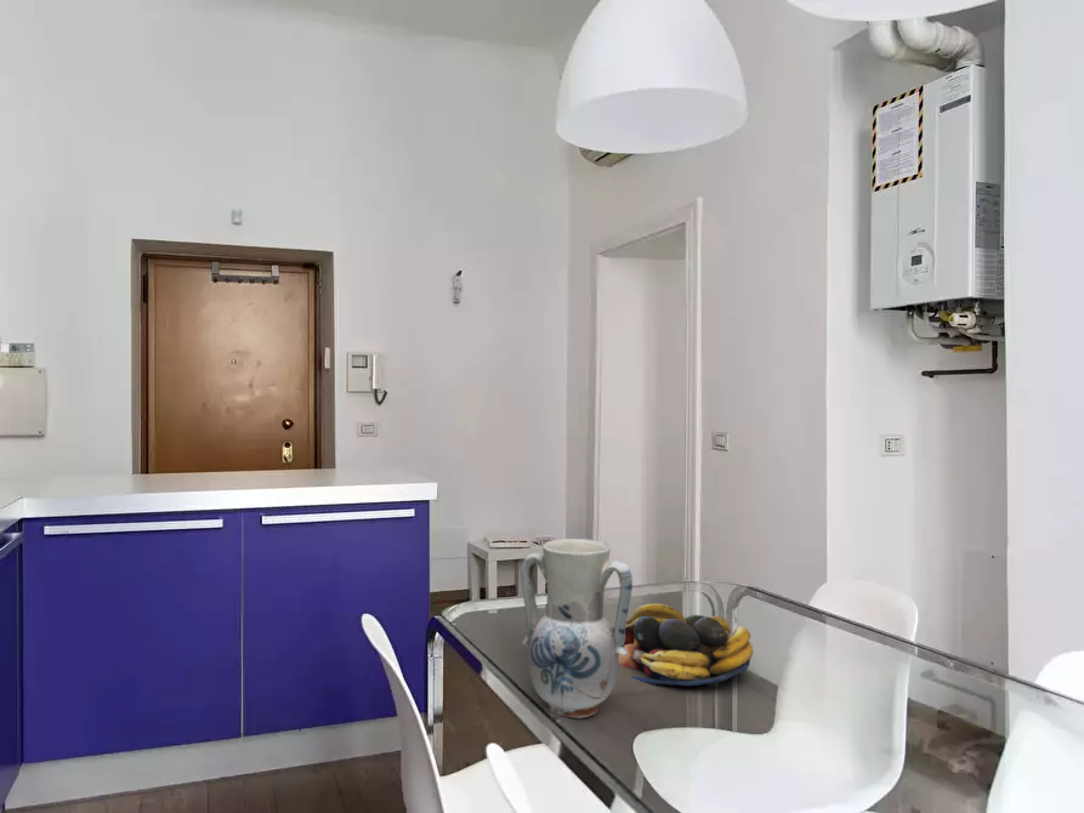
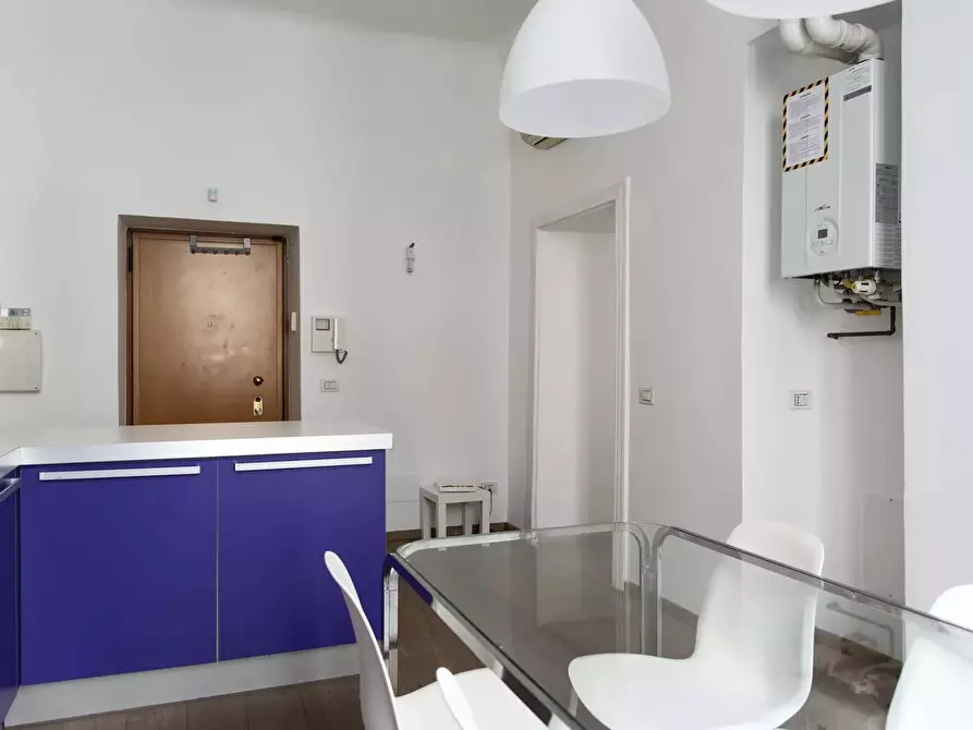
- vase [521,538,634,720]
- fruit bowl [619,603,754,687]
